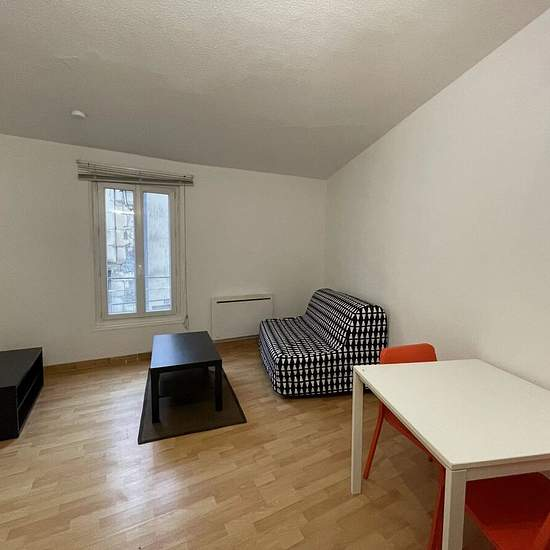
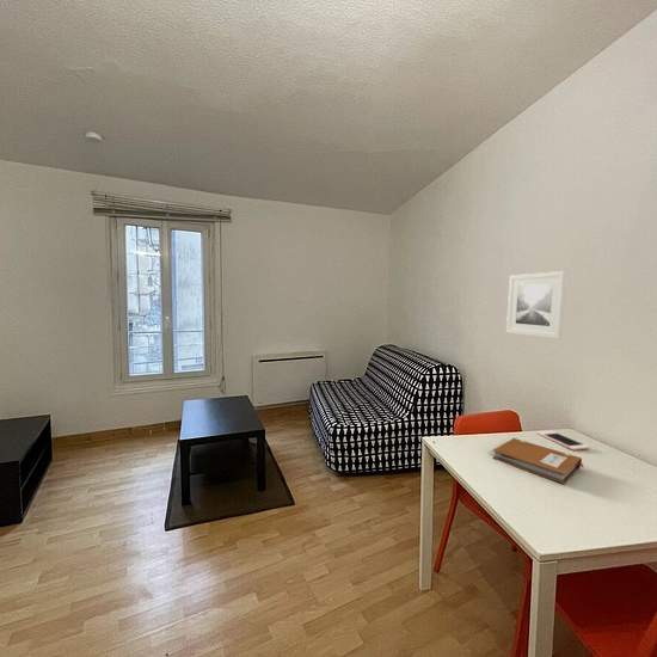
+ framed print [505,270,567,340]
+ notebook [492,437,585,485]
+ cell phone [536,430,590,452]
